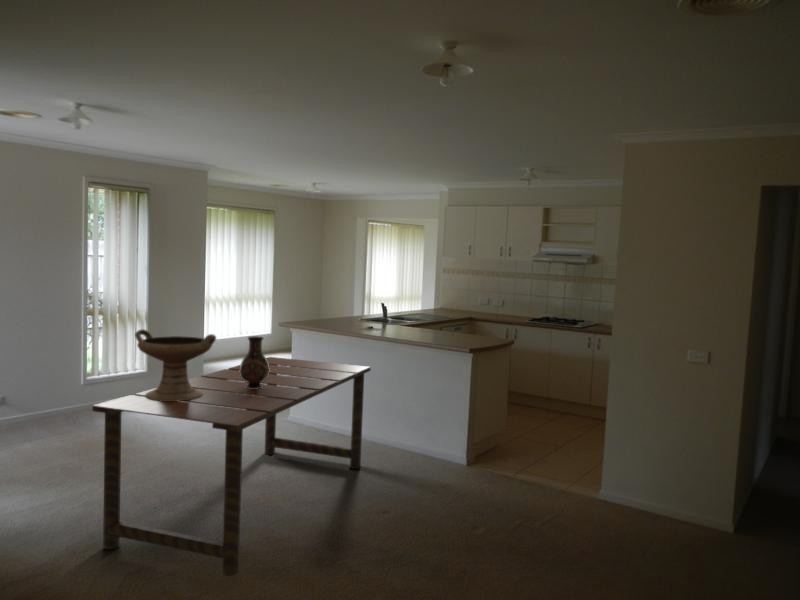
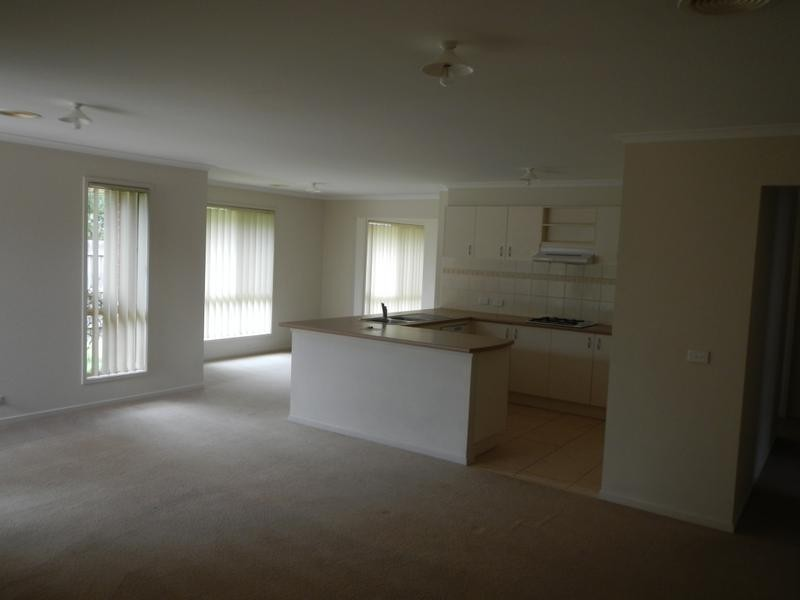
- dining table [91,356,372,577]
- decorative bowl [134,328,217,401]
- vase [239,335,270,389]
